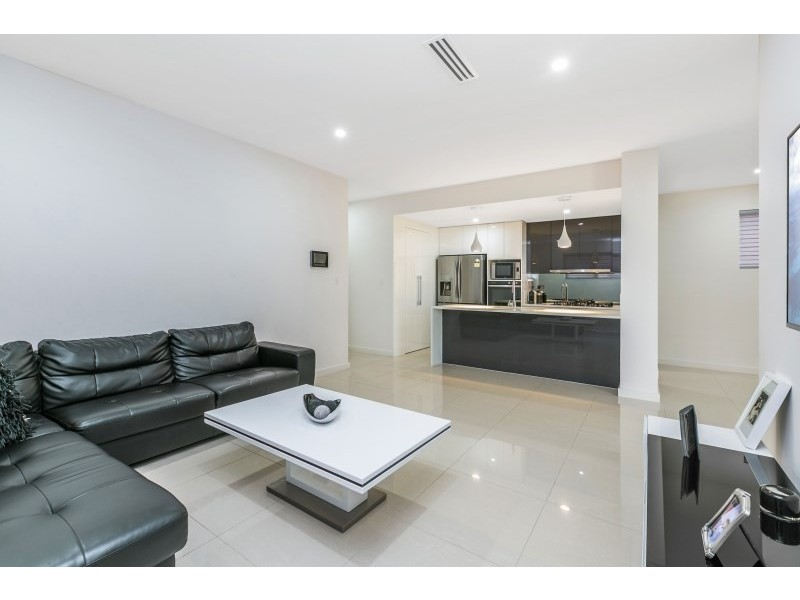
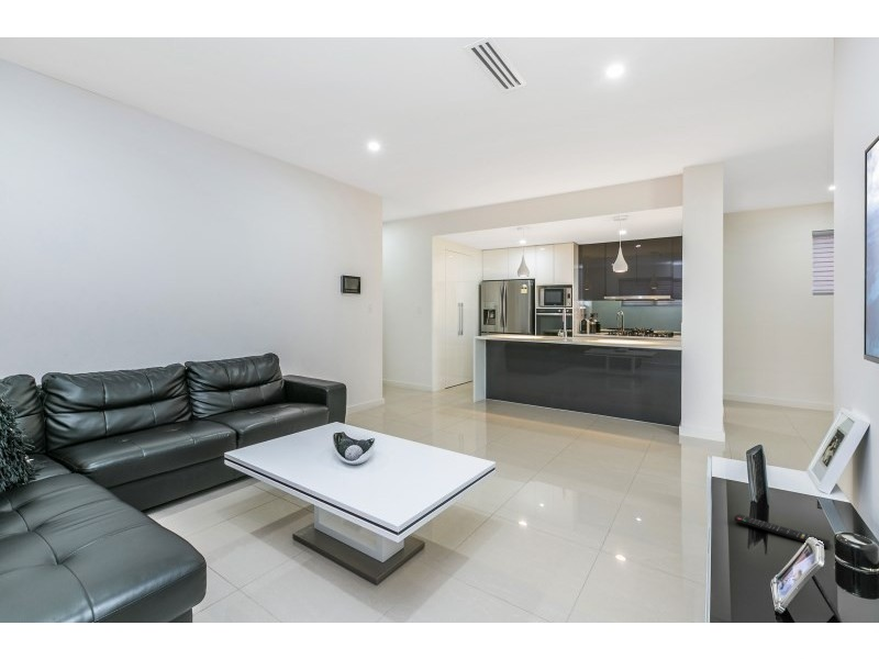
+ remote control [733,513,831,550]
